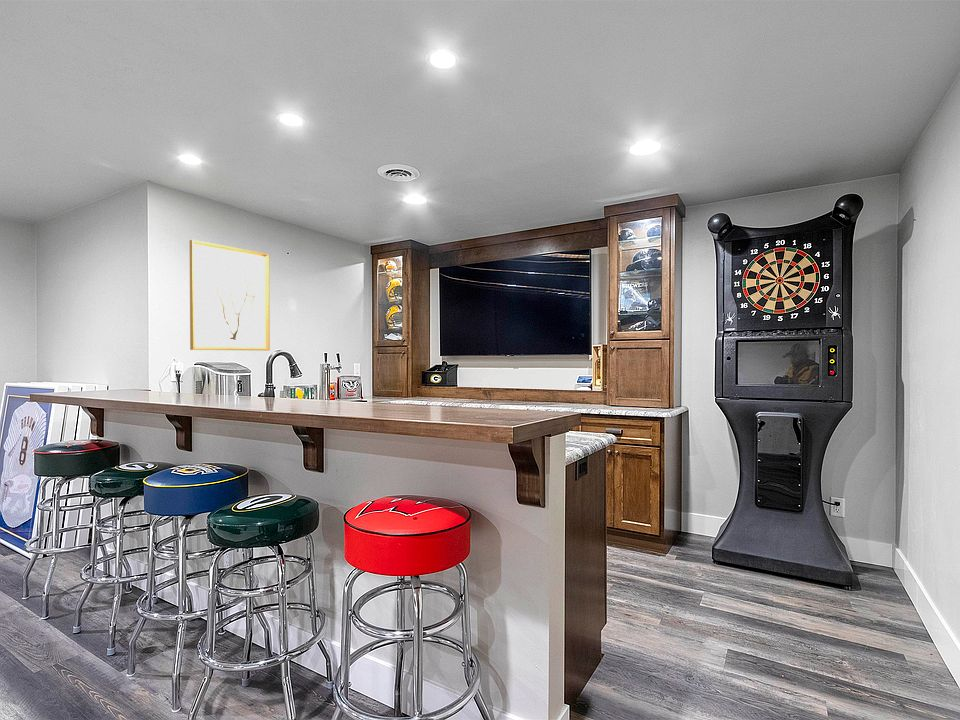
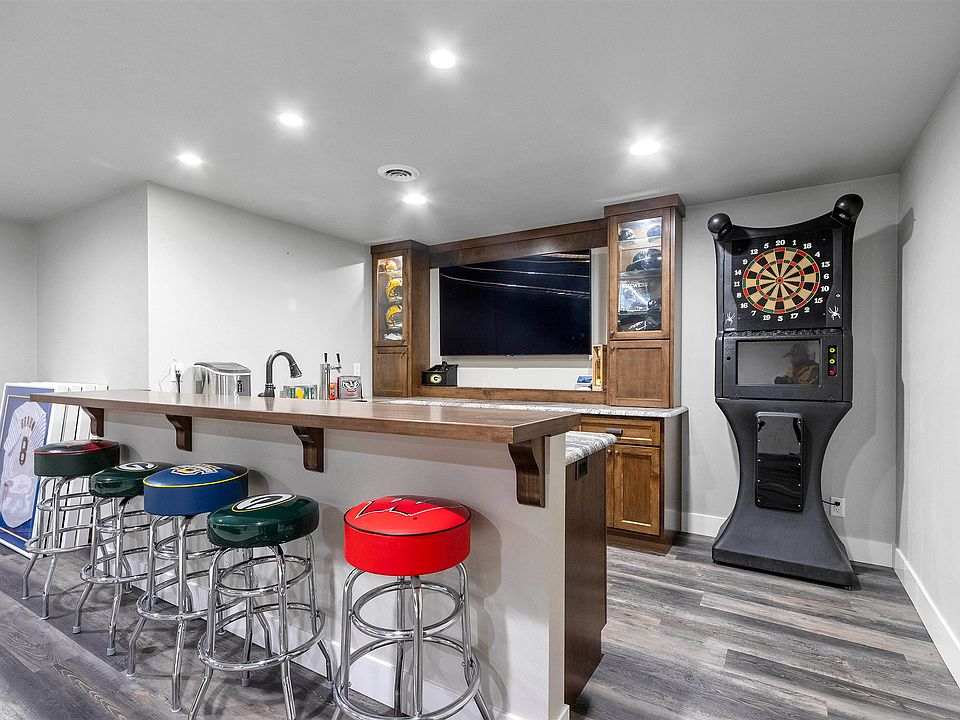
- wall art [189,239,271,351]
